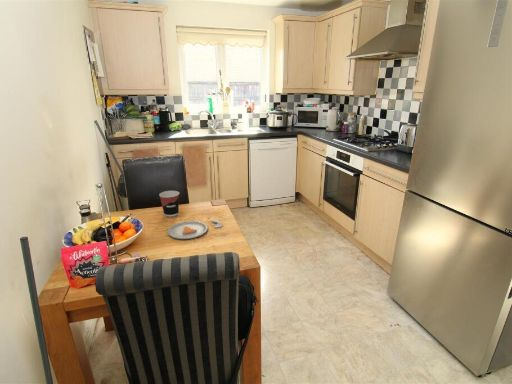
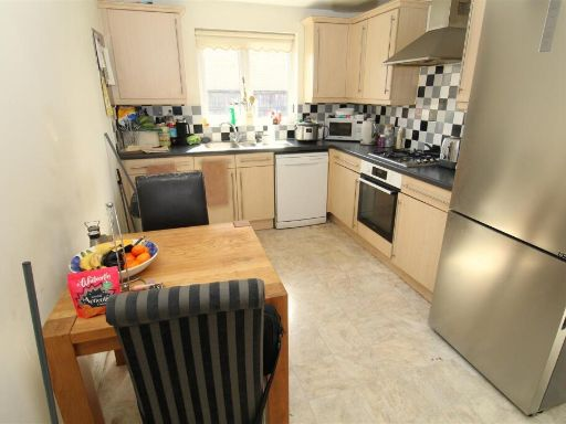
- dinner plate [166,218,224,240]
- cup [158,190,180,217]
